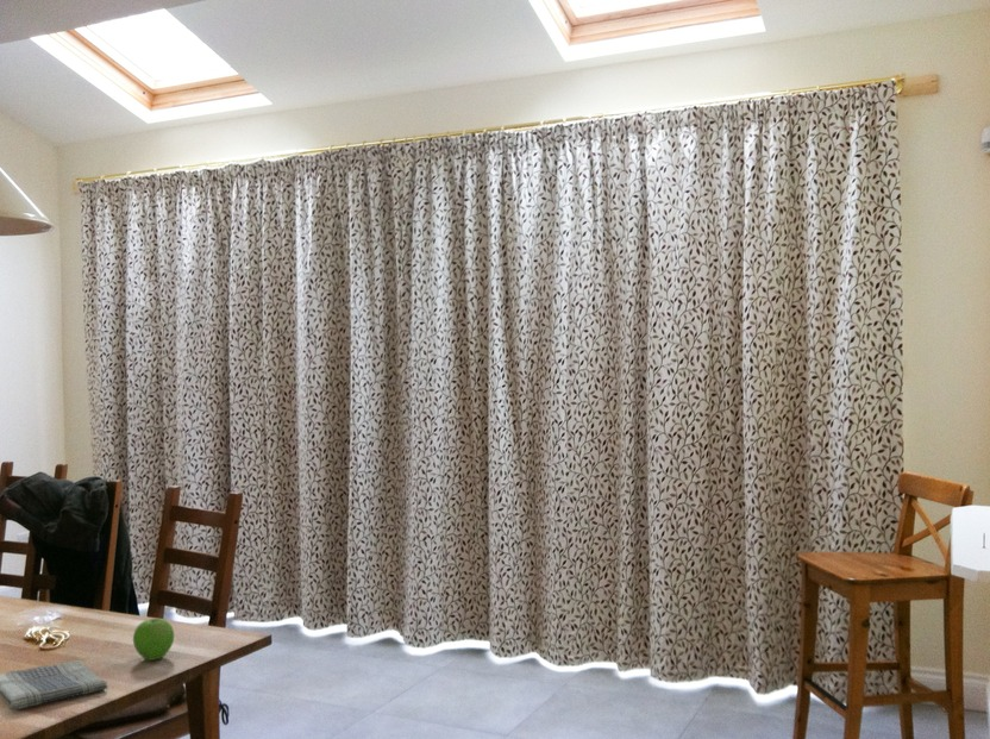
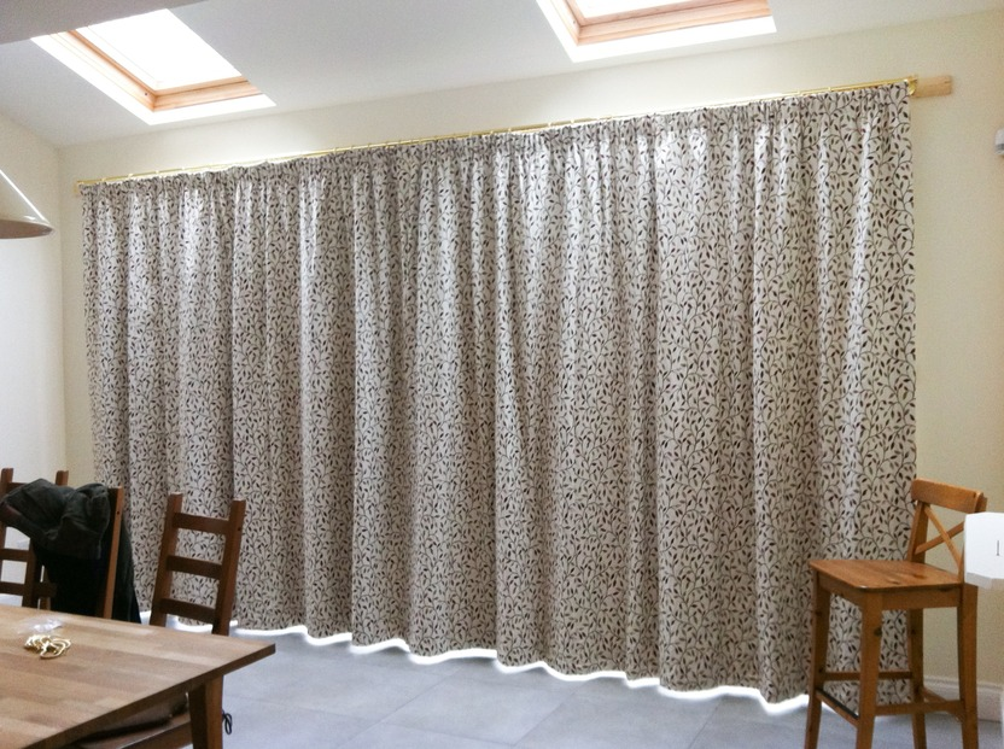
- fruit [132,618,175,662]
- dish towel [0,659,109,710]
